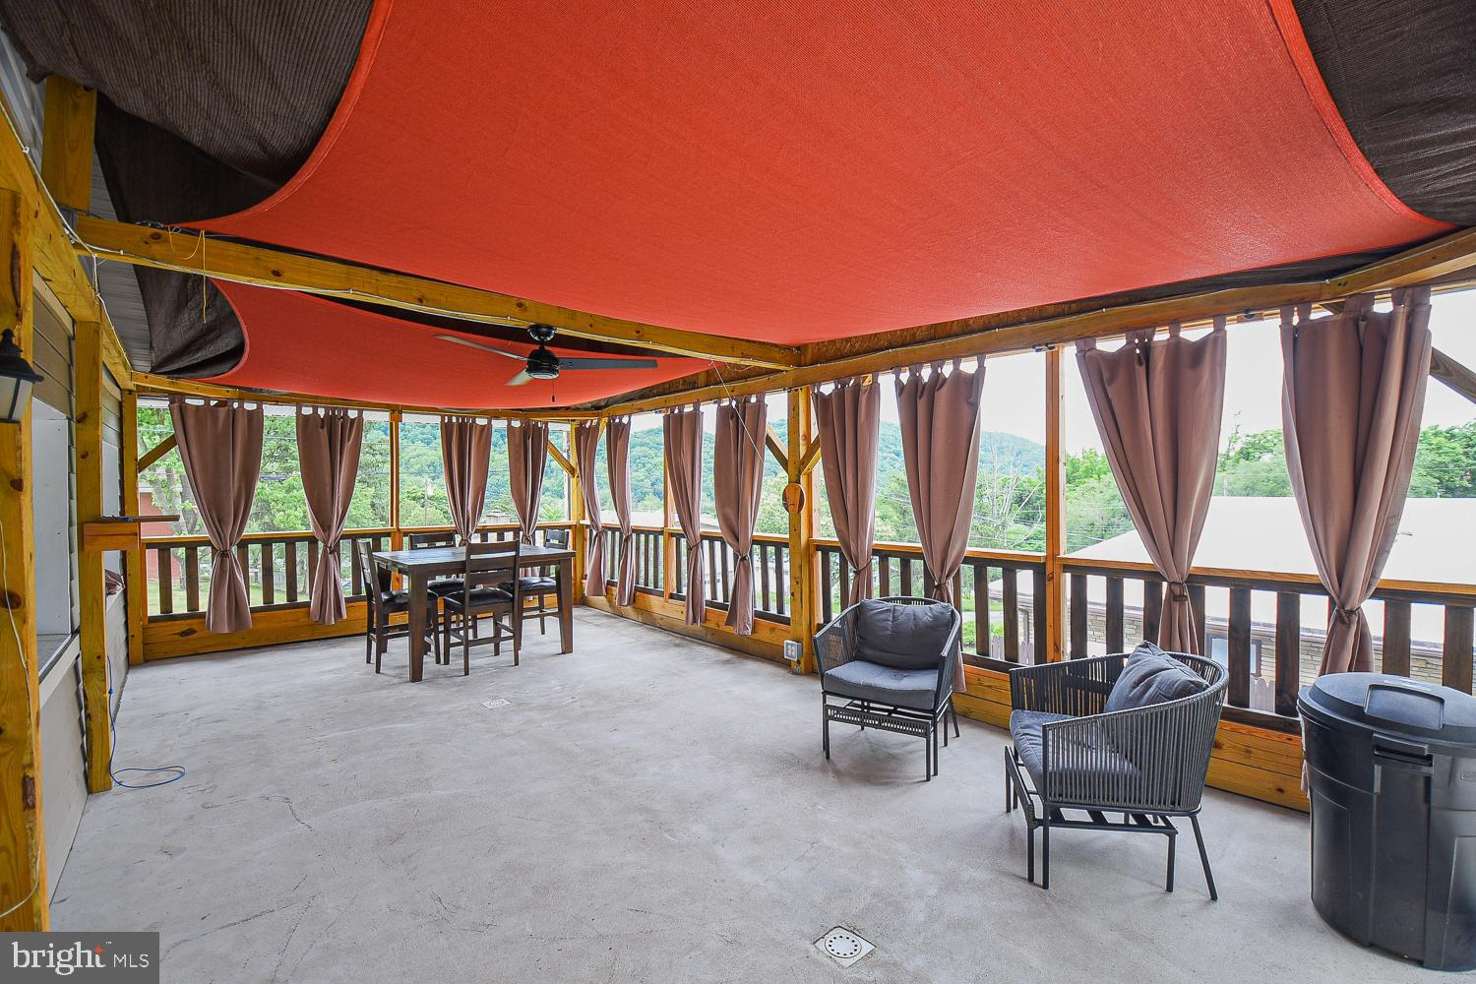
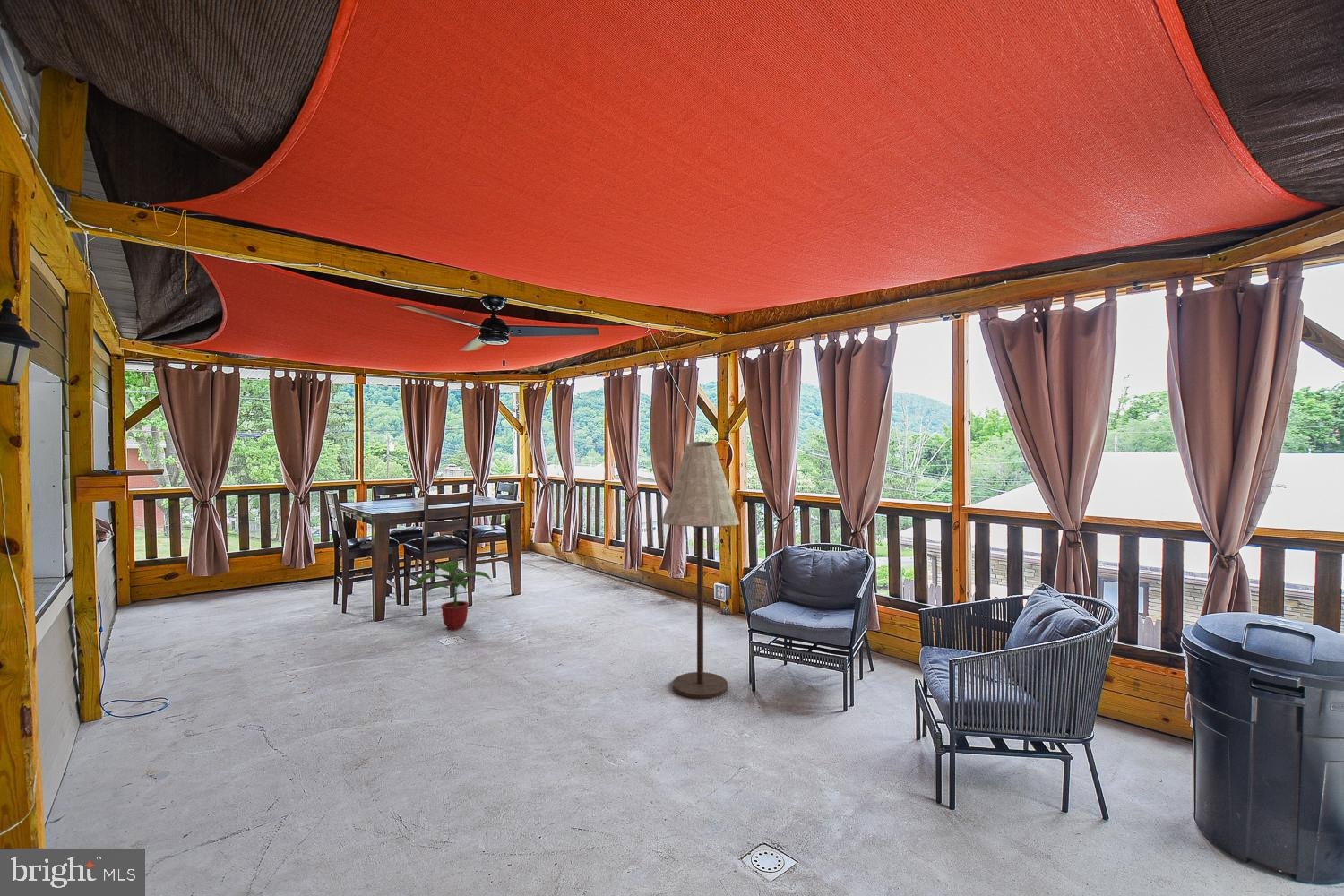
+ floor lamp [660,441,740,700]
+ potted plant [414,561,493,631]
